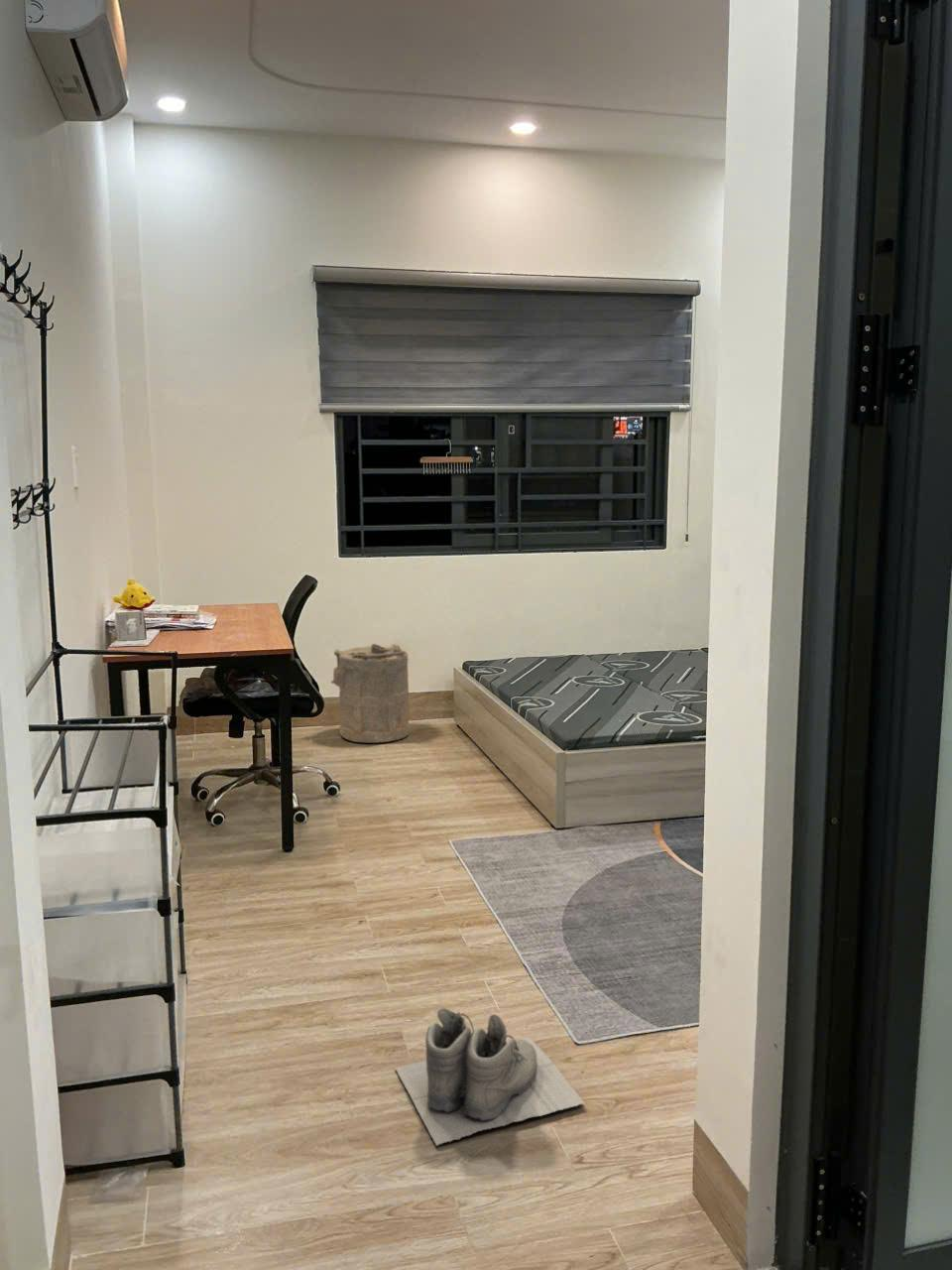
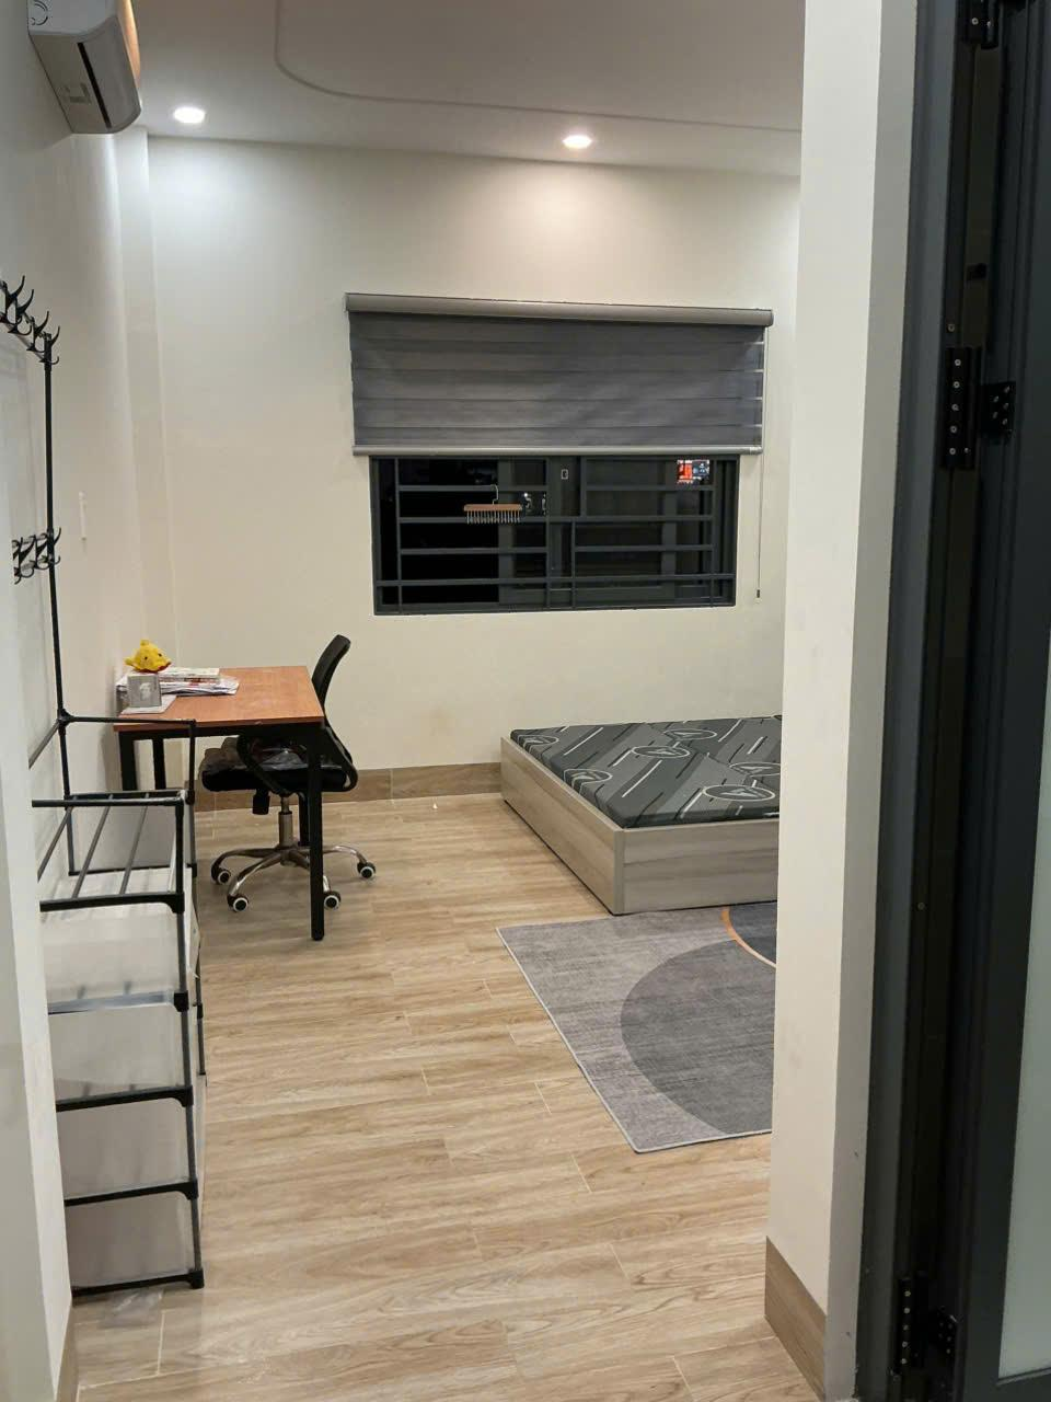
- laundry hamper [330,643,411,744]
- boots [394,1007,586,1147]
